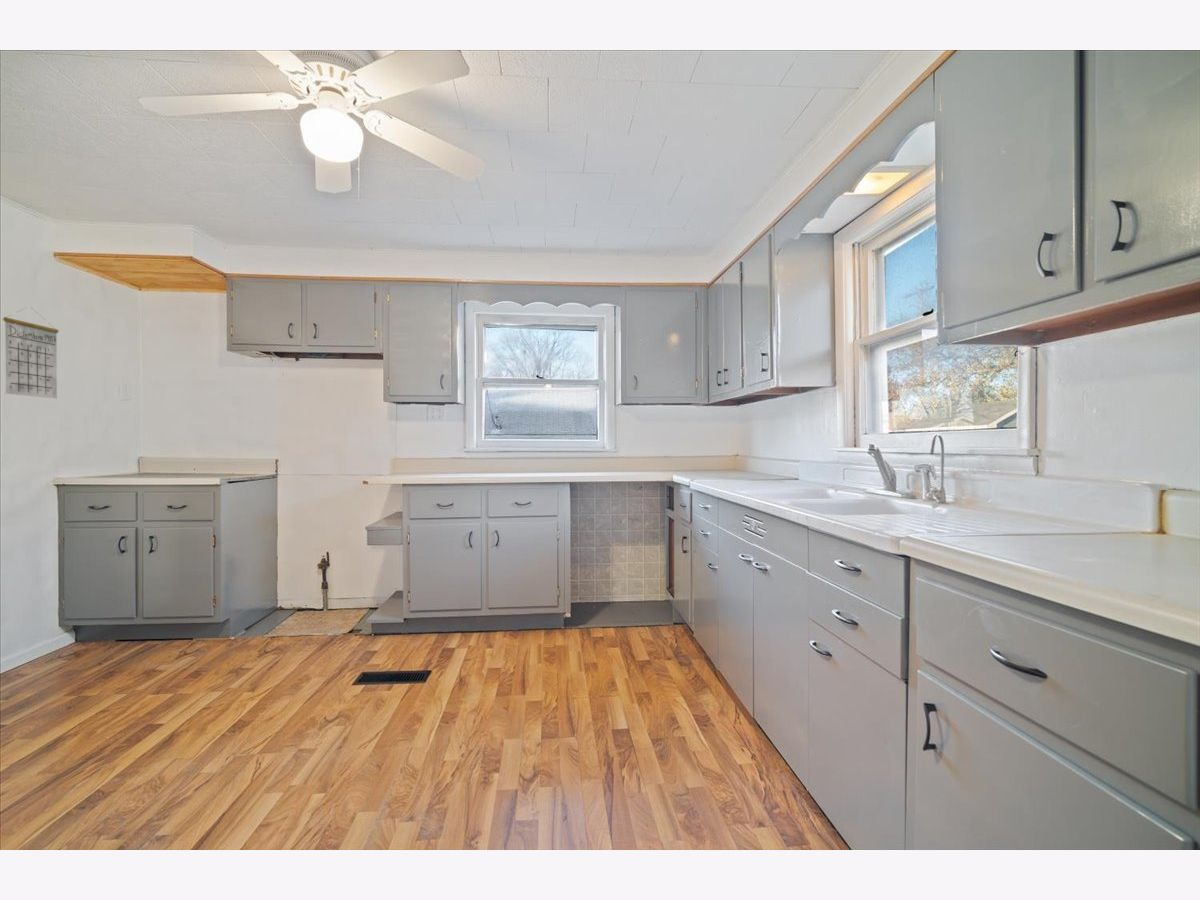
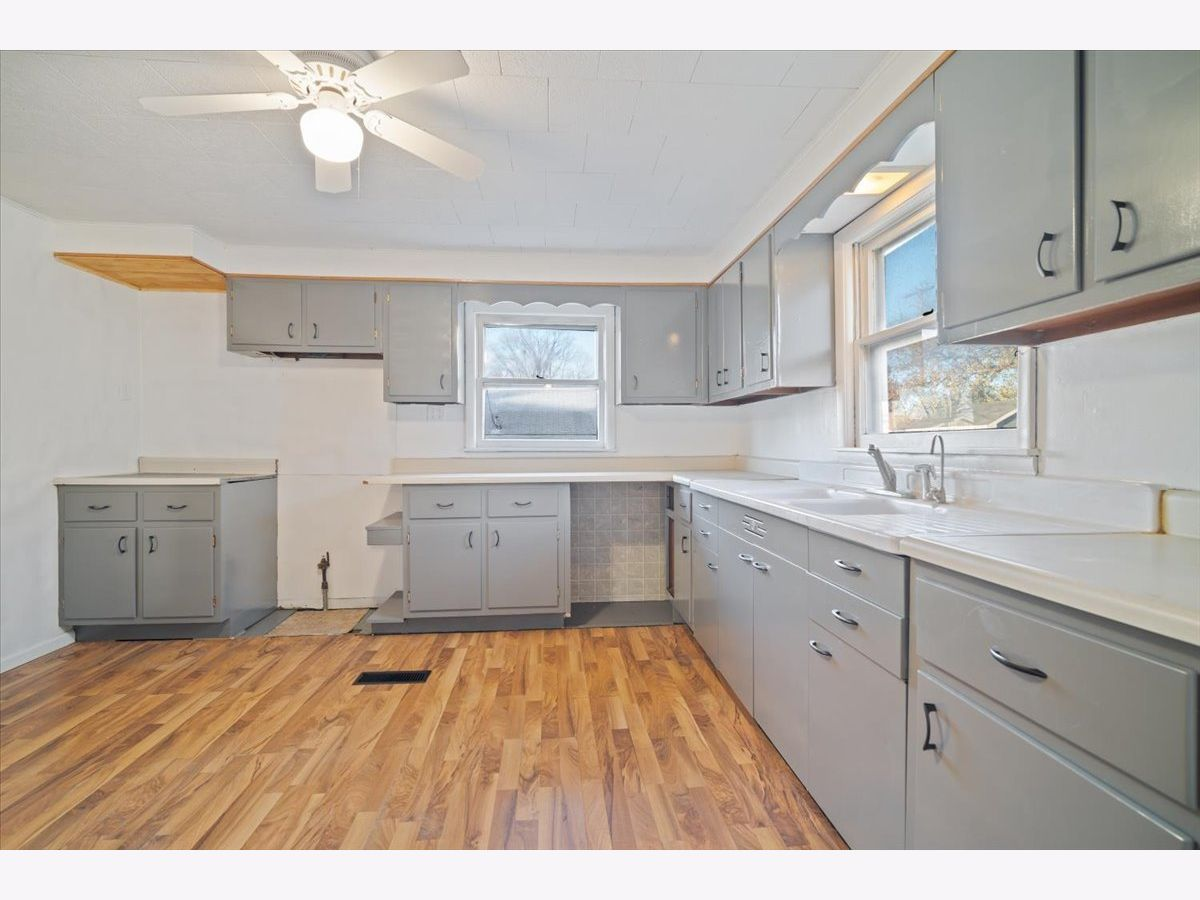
- calendar [2,307,60,399]
